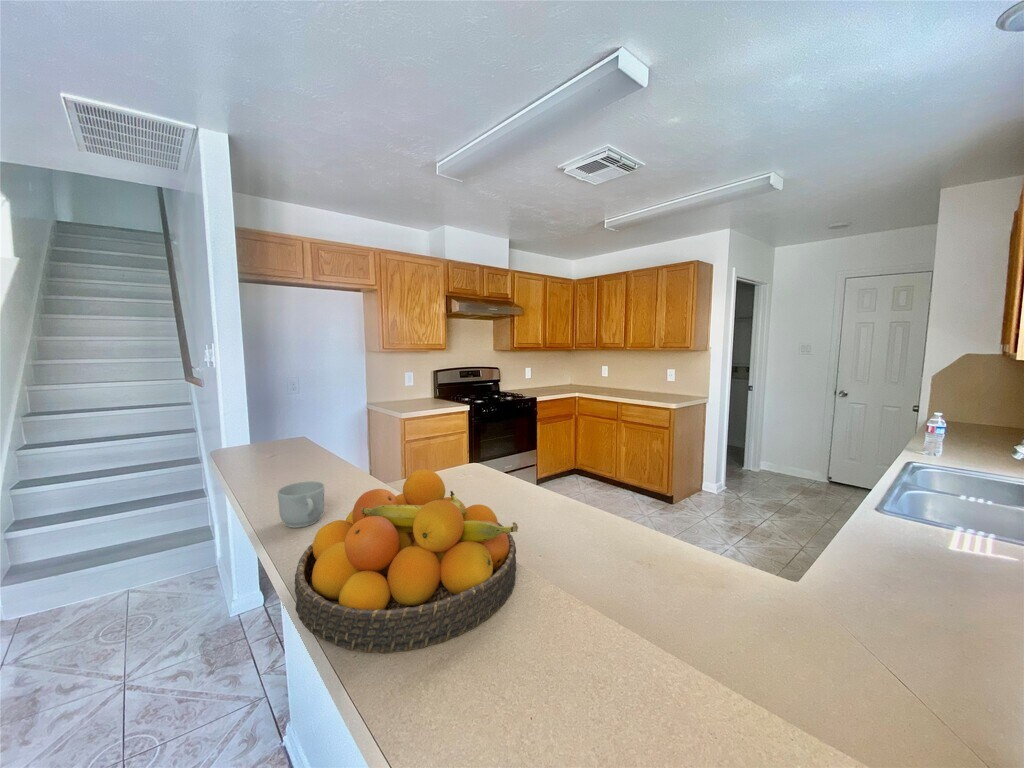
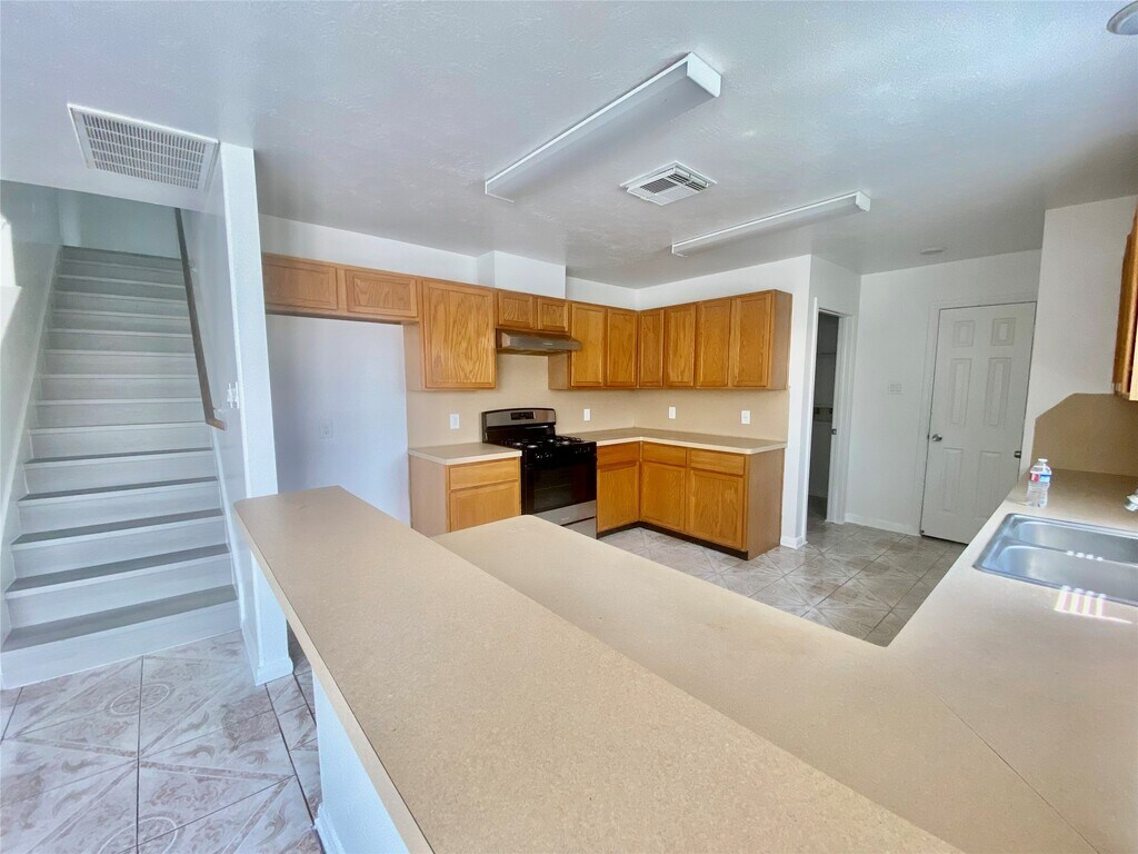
- mug [277,480,325,529]
- fruit bowl [294,468,519,654]
